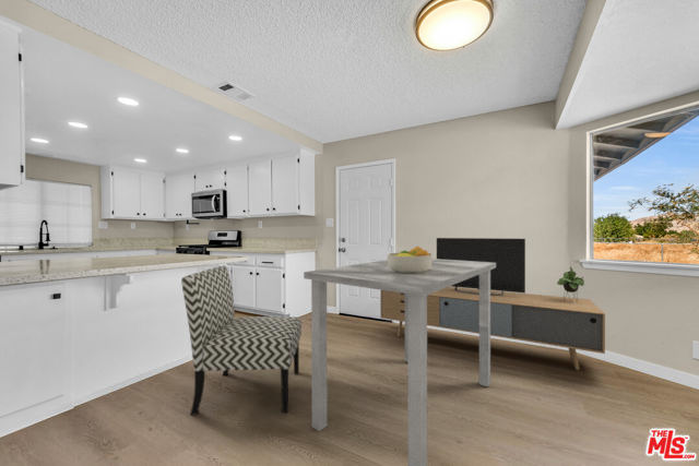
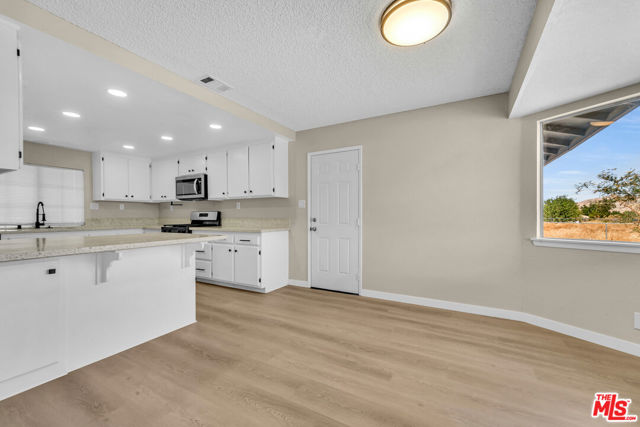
- dining table [303,258,496,466]
- chair [180,264,303,416]
- fruit bowl [386,246,434,273]
- media console [379,237,606,371]
